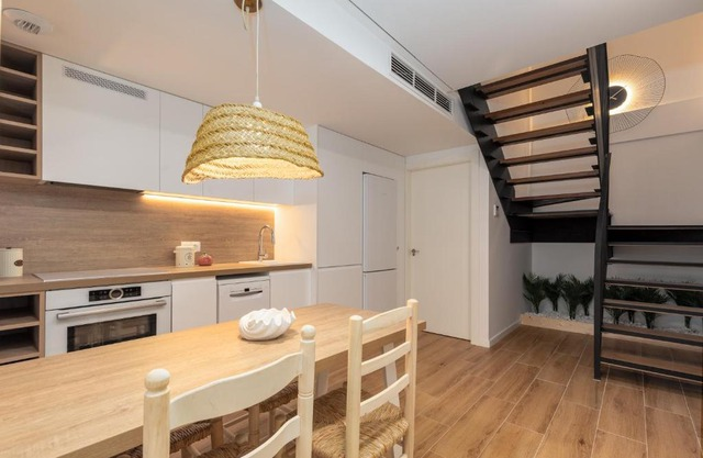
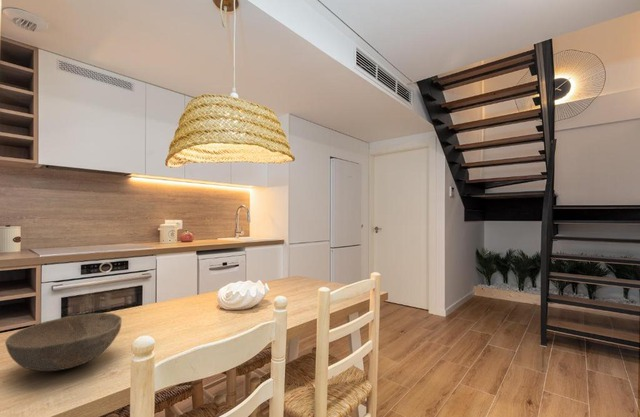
+ bowl [4,312,123,372]
